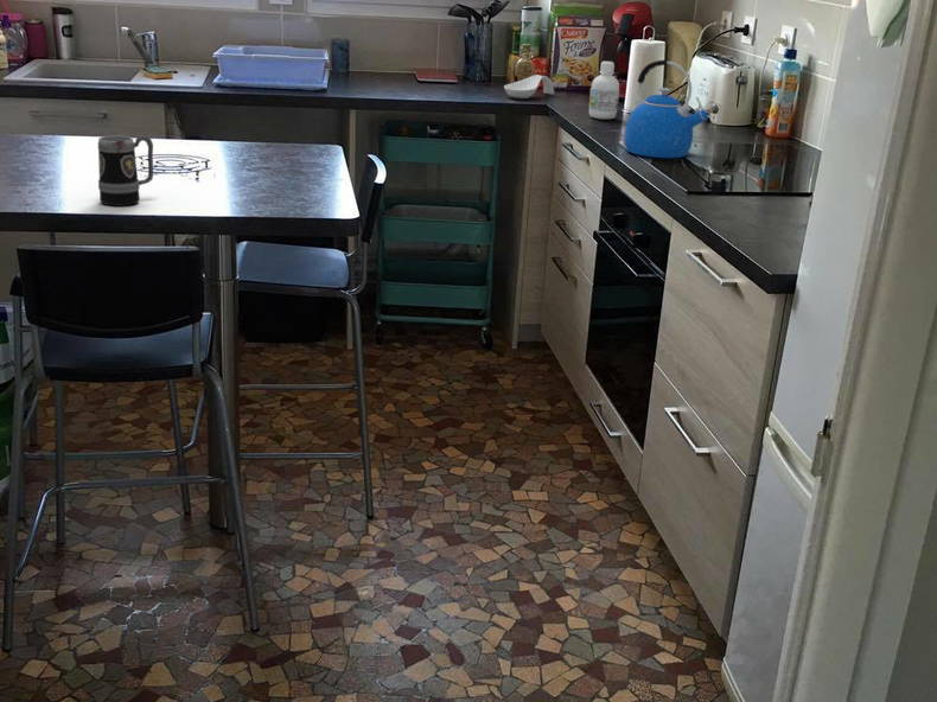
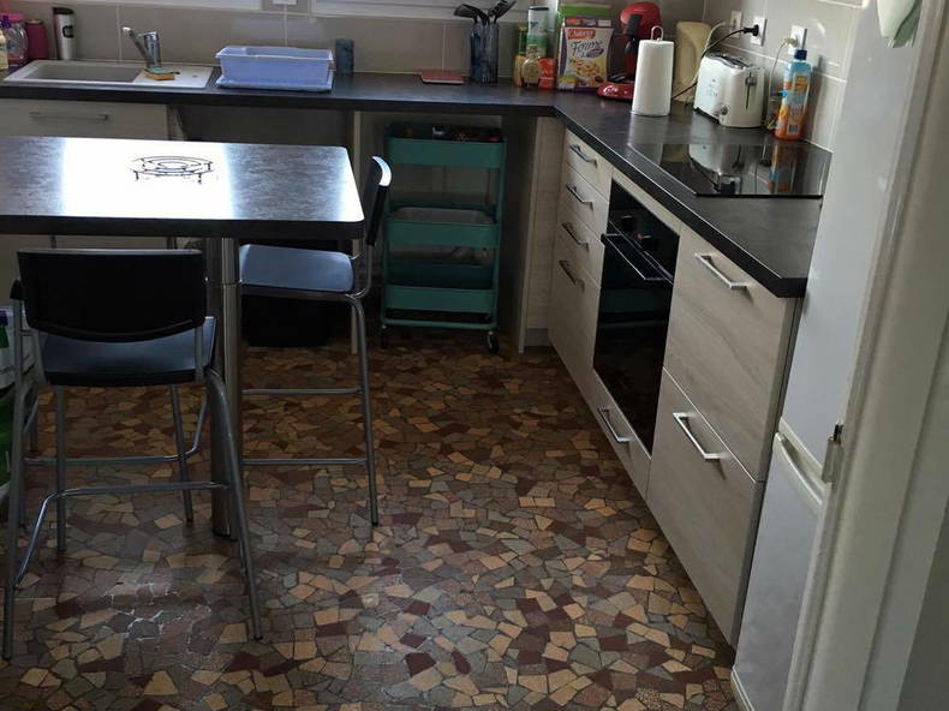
- kettle [624,58,709,159]
- spoon rest [503,74,555,100]
- bottle [588,60,620,121]
- mug [97,134,154,208]
